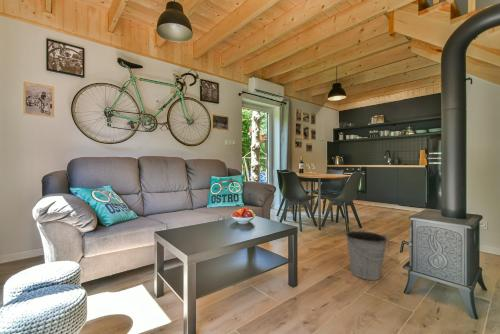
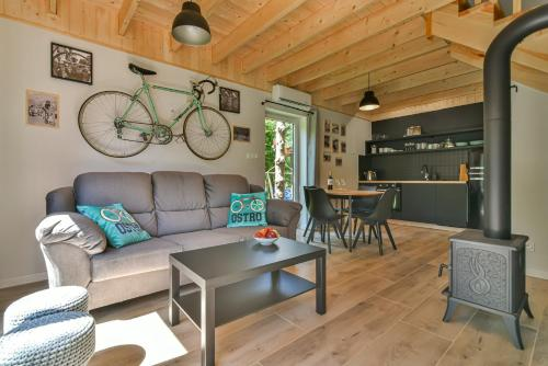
- bucket [344,230,391,281]
